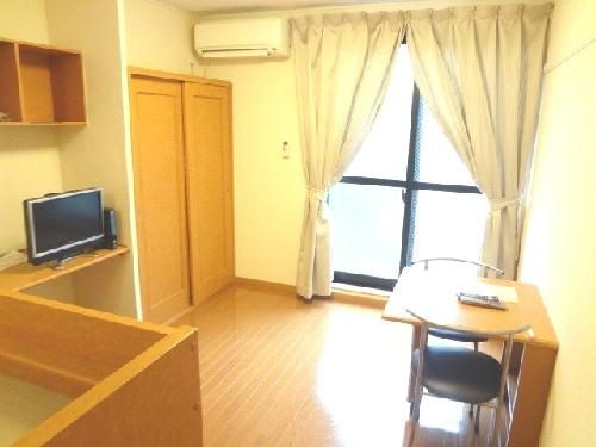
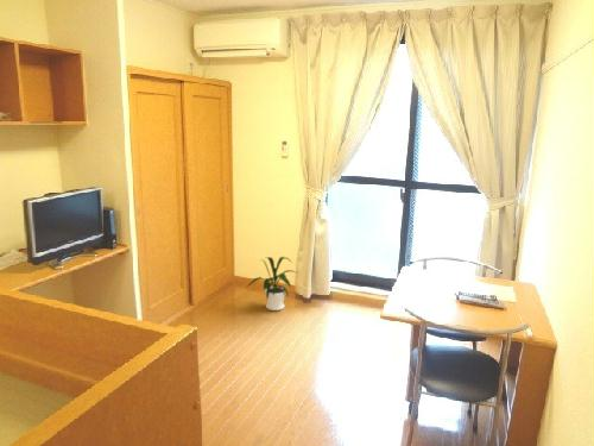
+ house plant [246,256,297,312]
